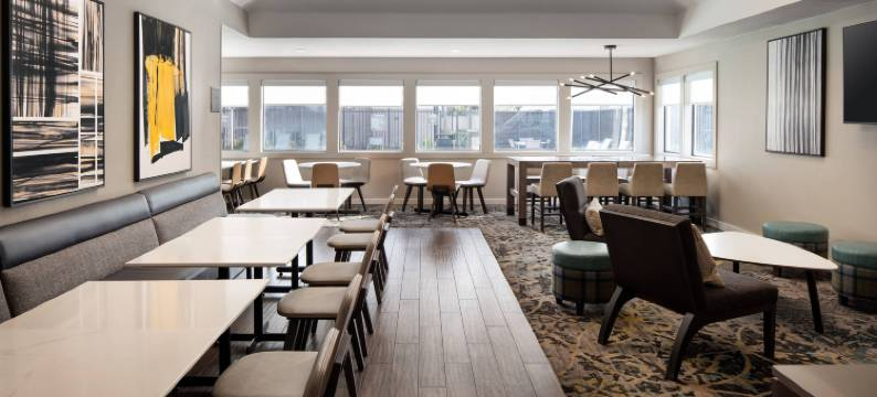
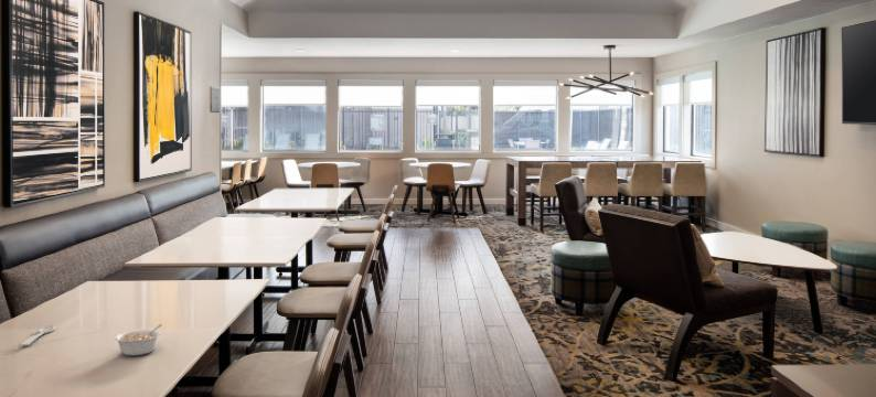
+ spoon [19,324,56,346]
+ legume [114,323,163,356]
